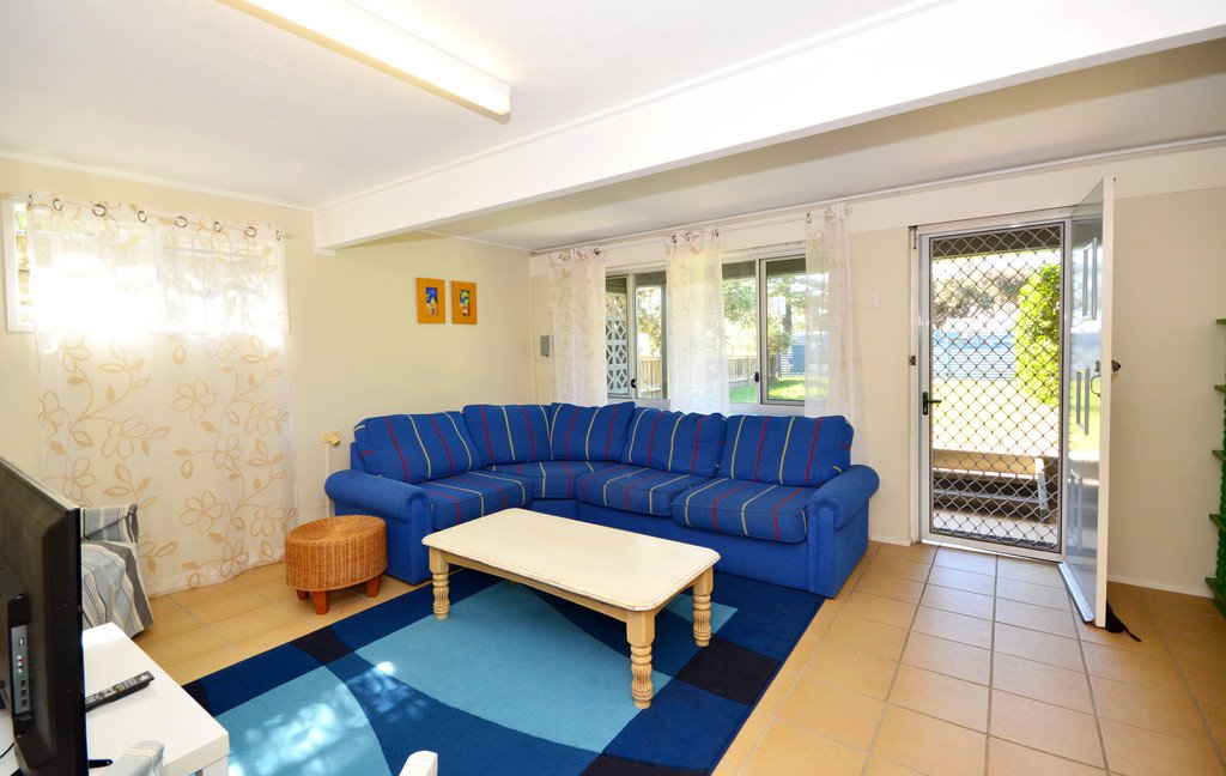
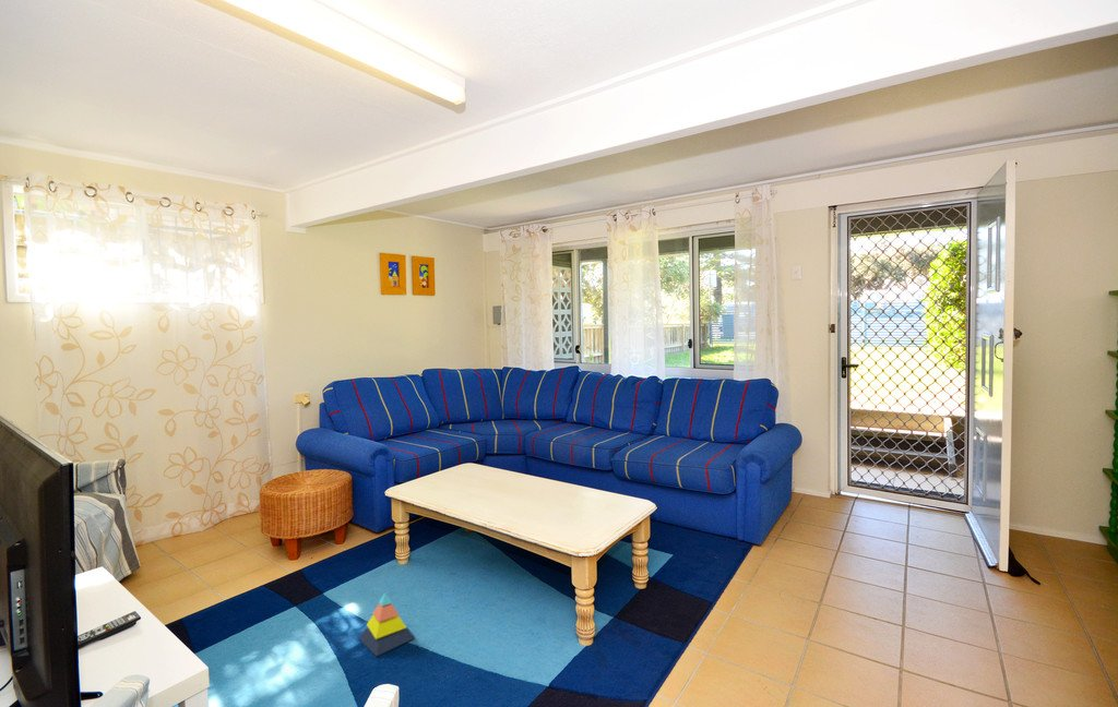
+ stacking toy [358,591,416,657]
